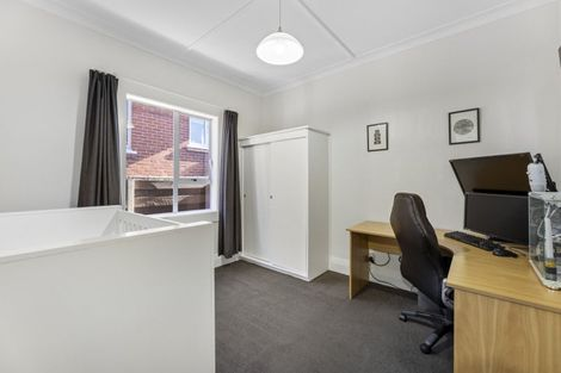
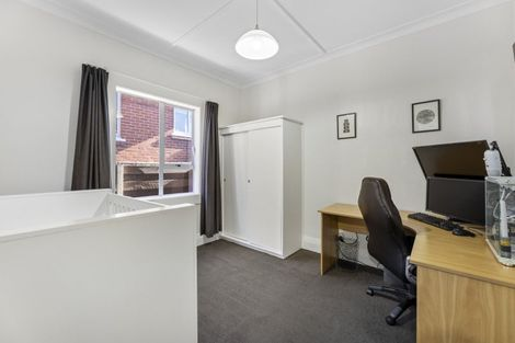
+ waste bin [332,237,360,273]
